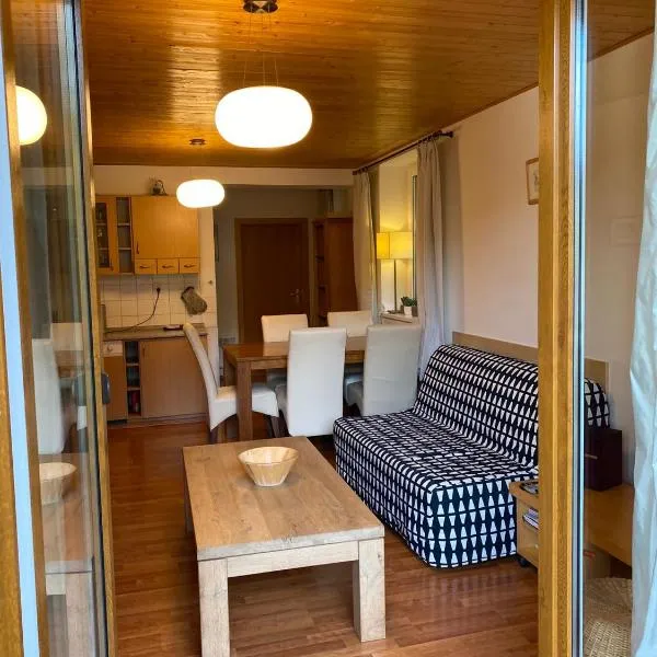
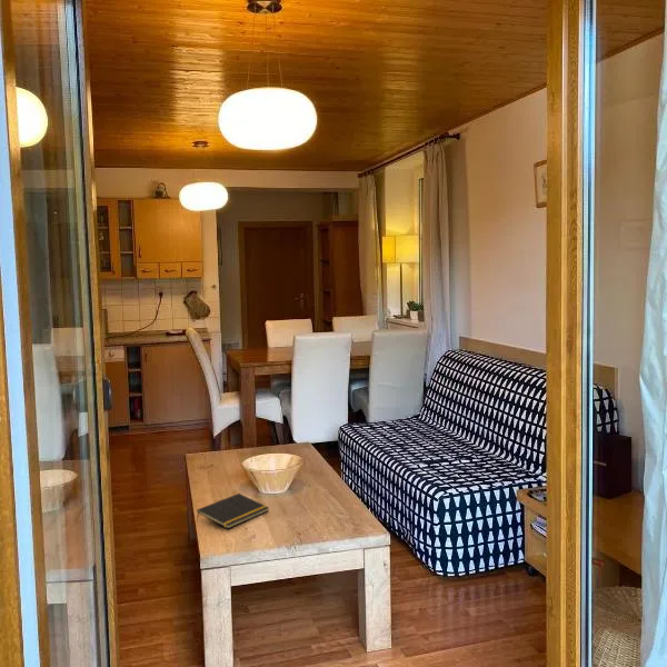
+ notepad [196,492,270,529]
